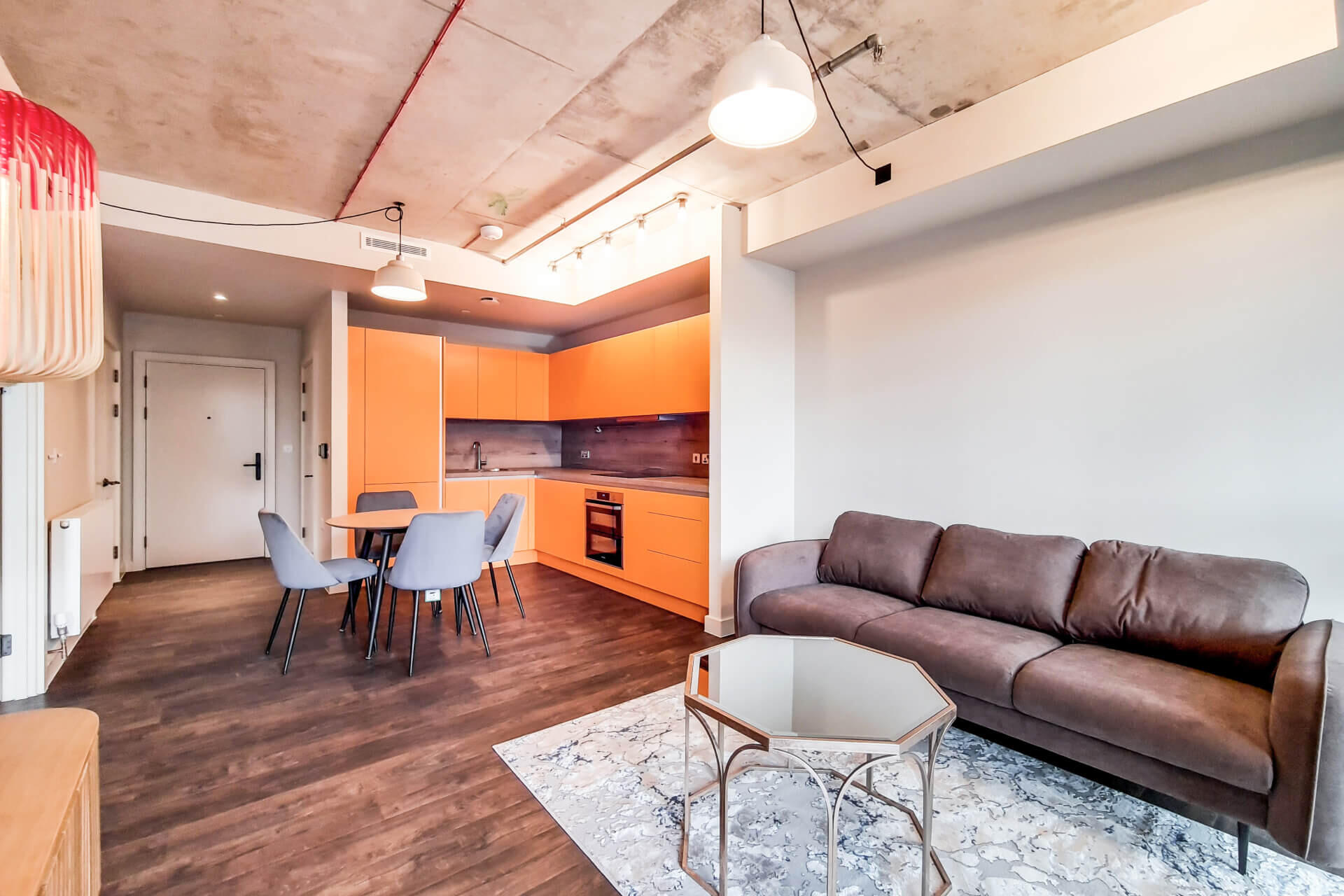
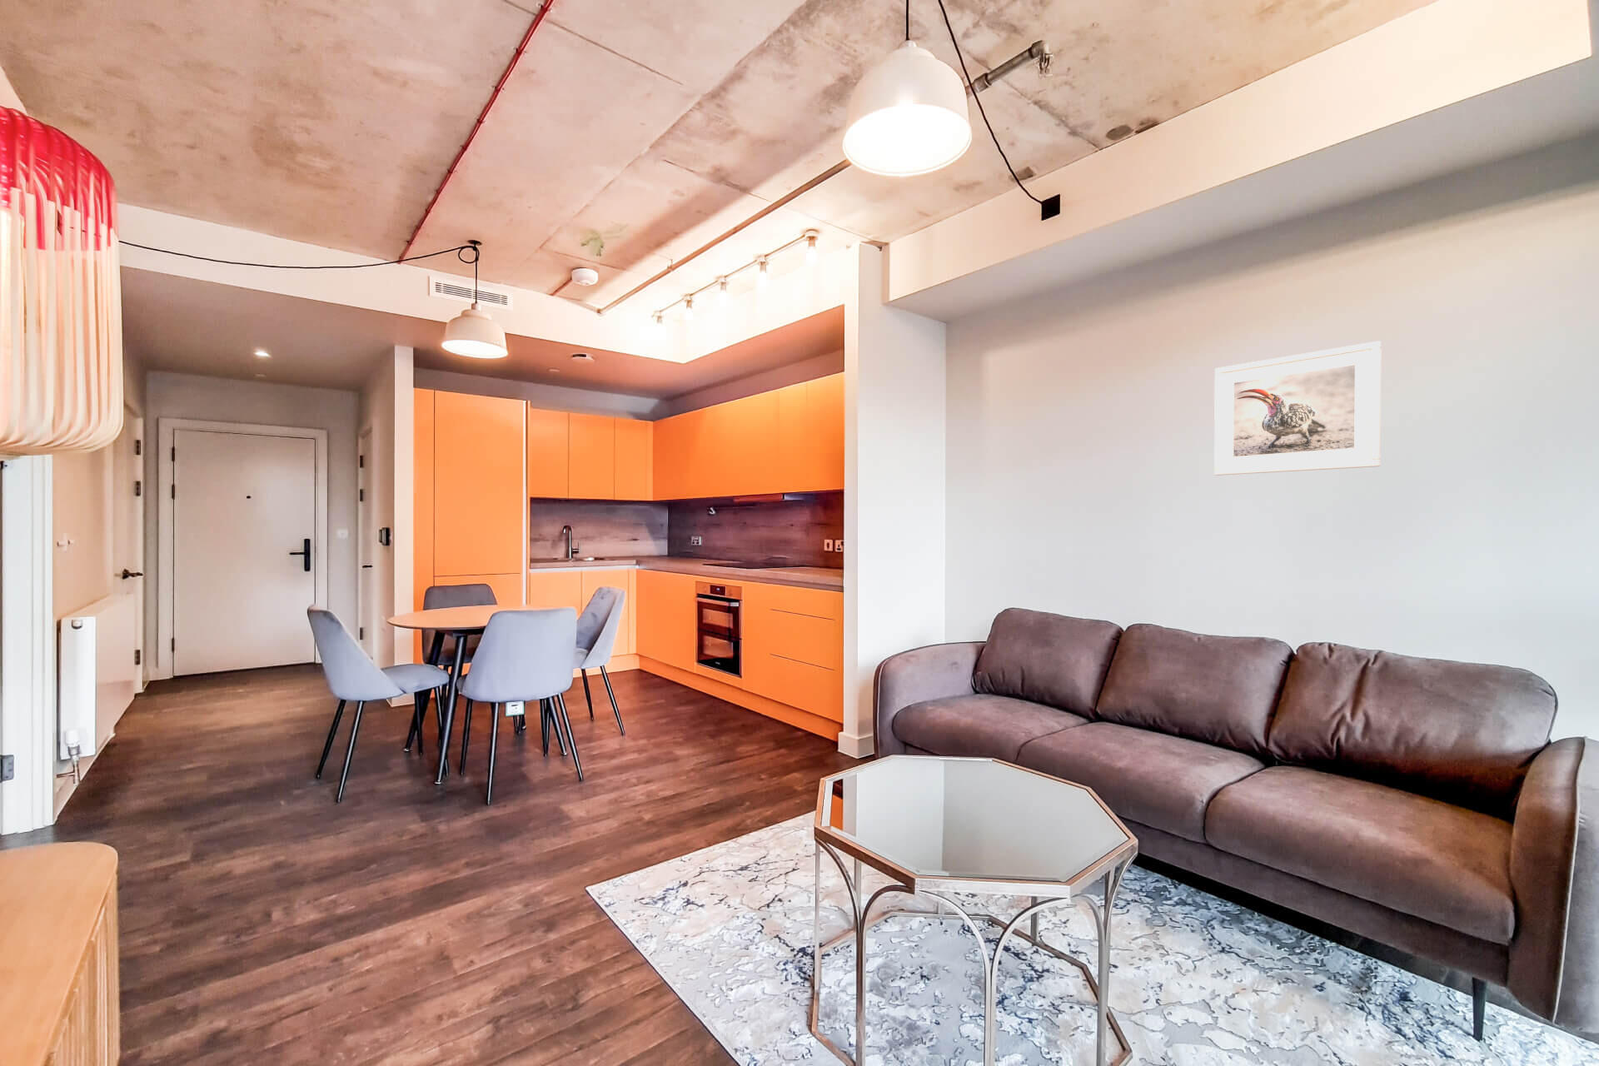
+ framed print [1214,340,1382,476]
